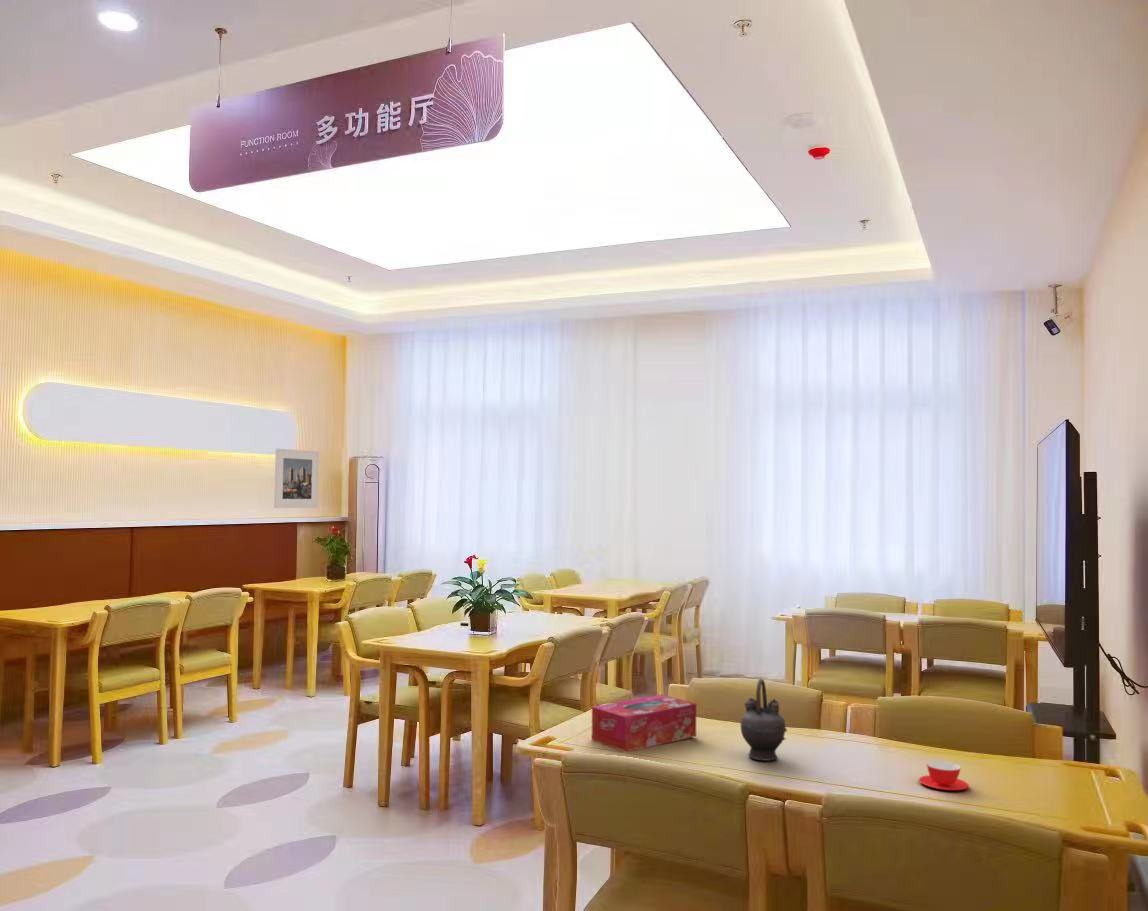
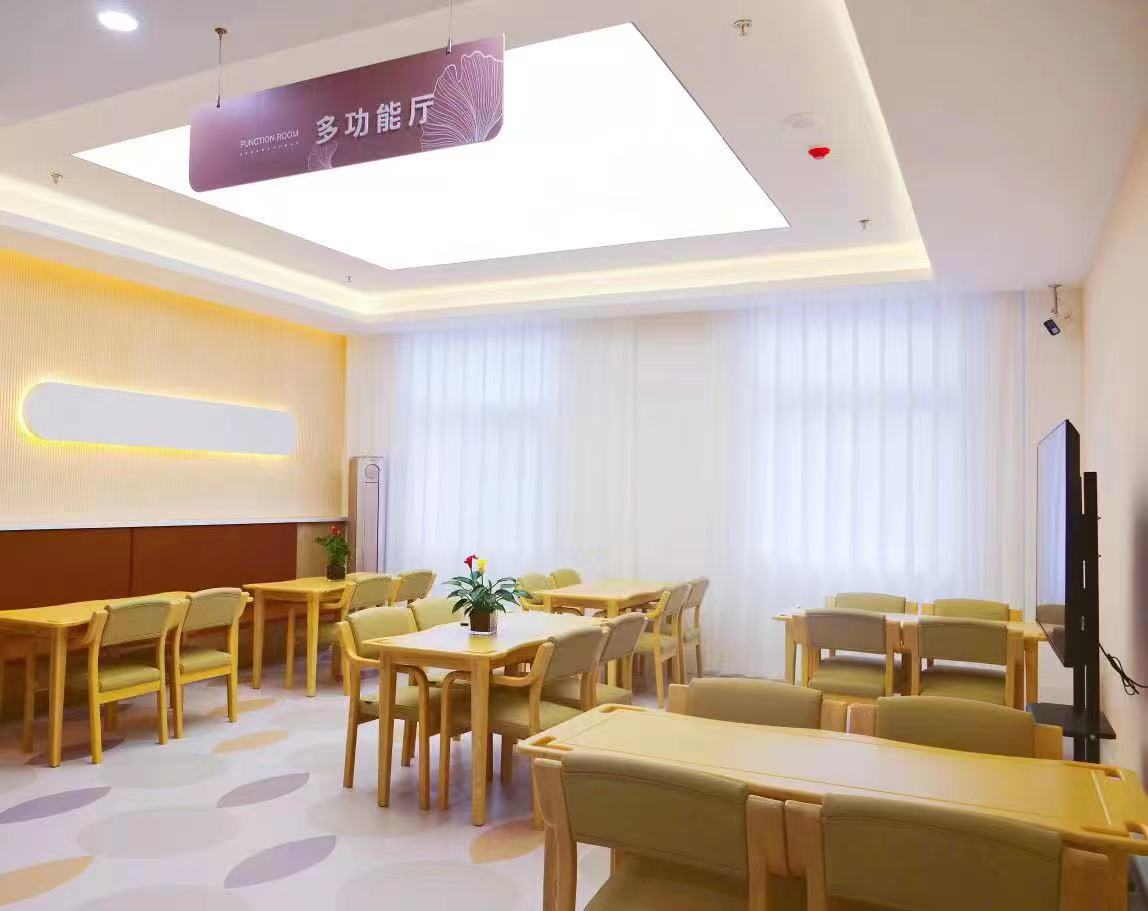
- teapot [739,678,788,762]
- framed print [273,448,320,509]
- tissue box [591,694,697,752]
- teacup [918,760,970,791]
